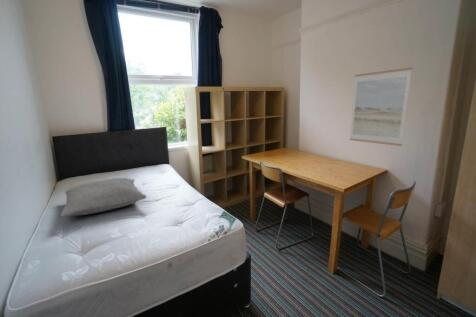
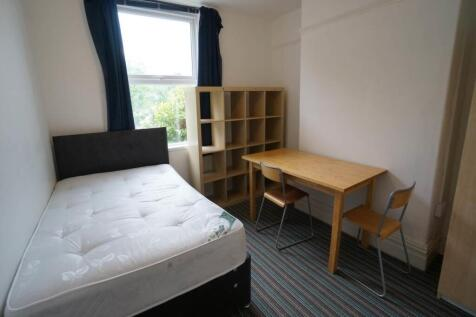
- wall art [348,66,413,147]
- pillow [60,177,147,218]
